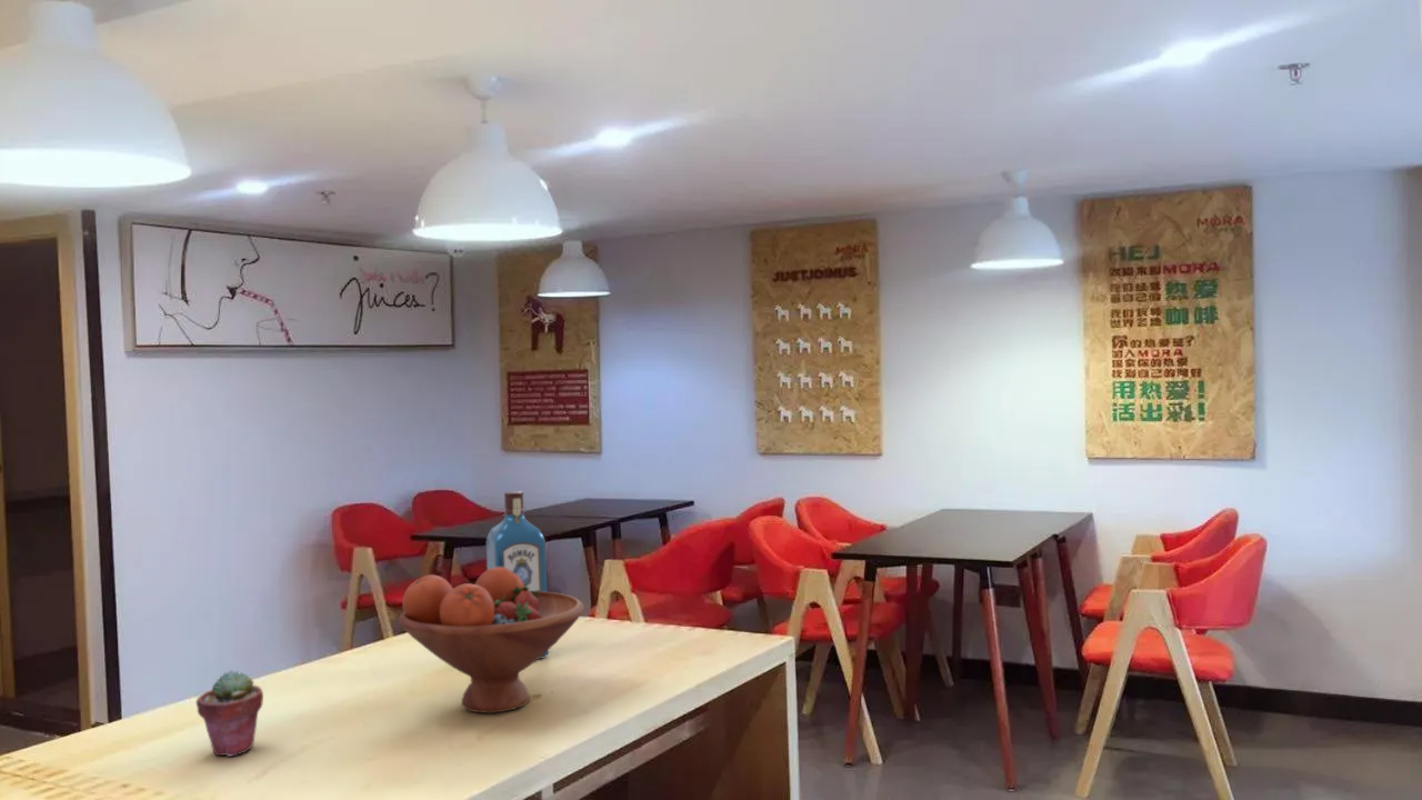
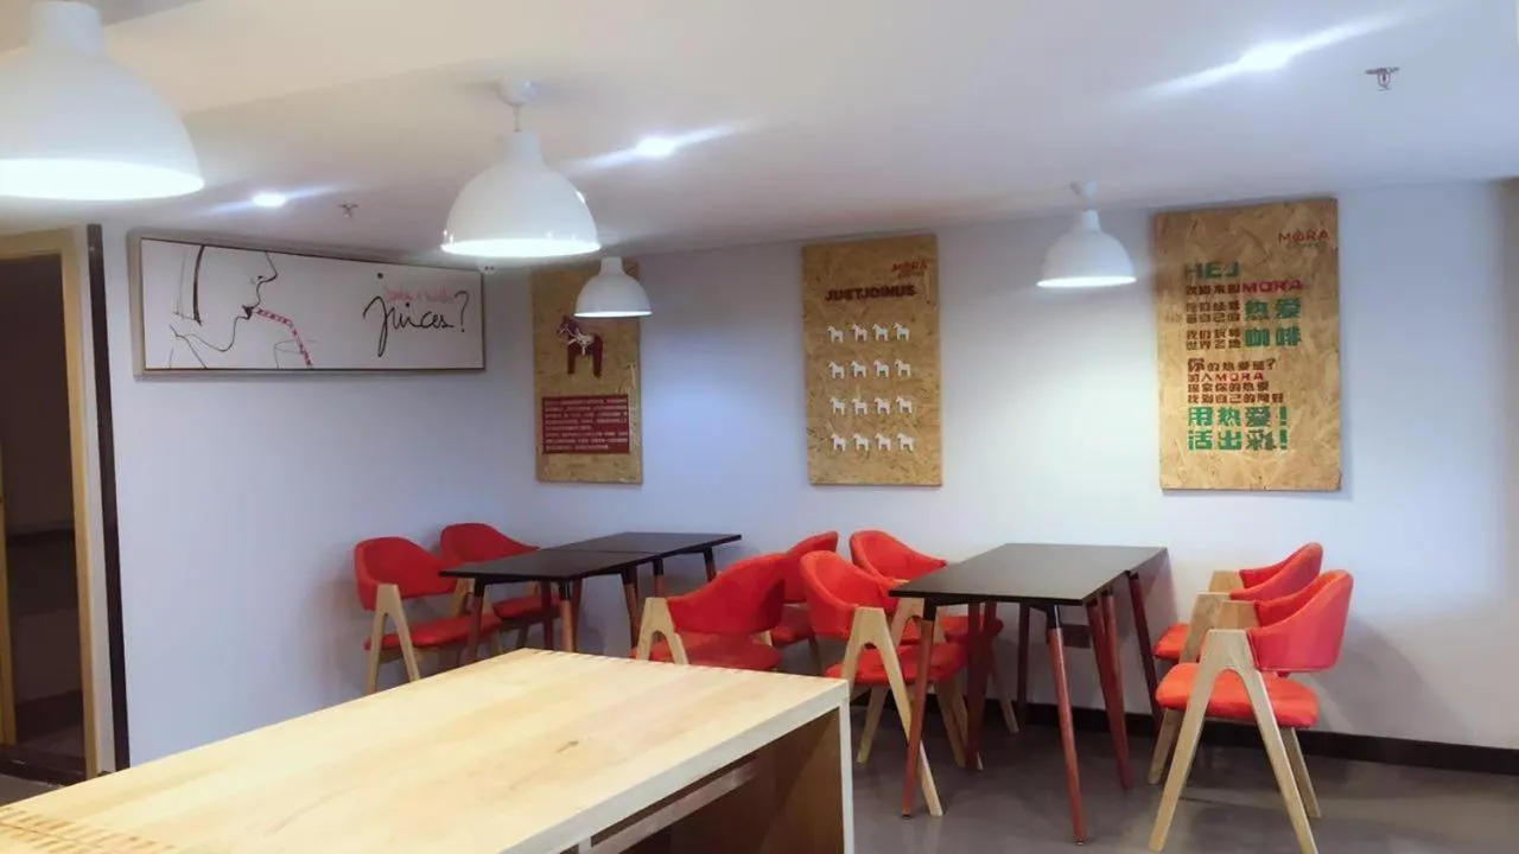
- liquor [485,490,550,660]
- potted succulent [194,669,264,758]
- fruit bowl [398,567,585,714]
